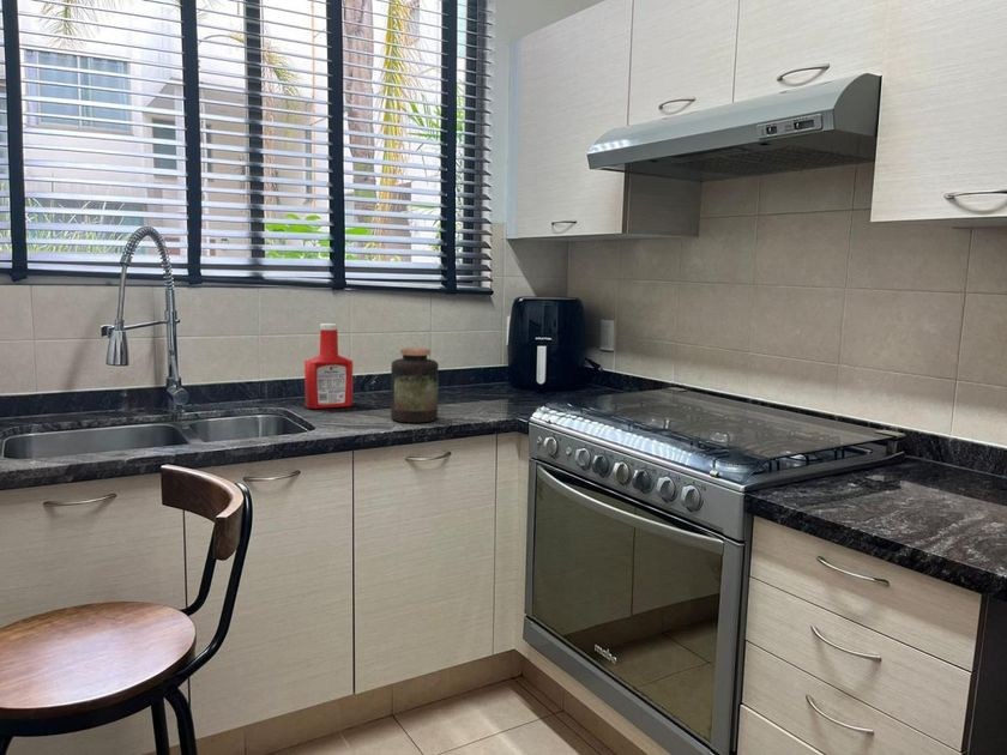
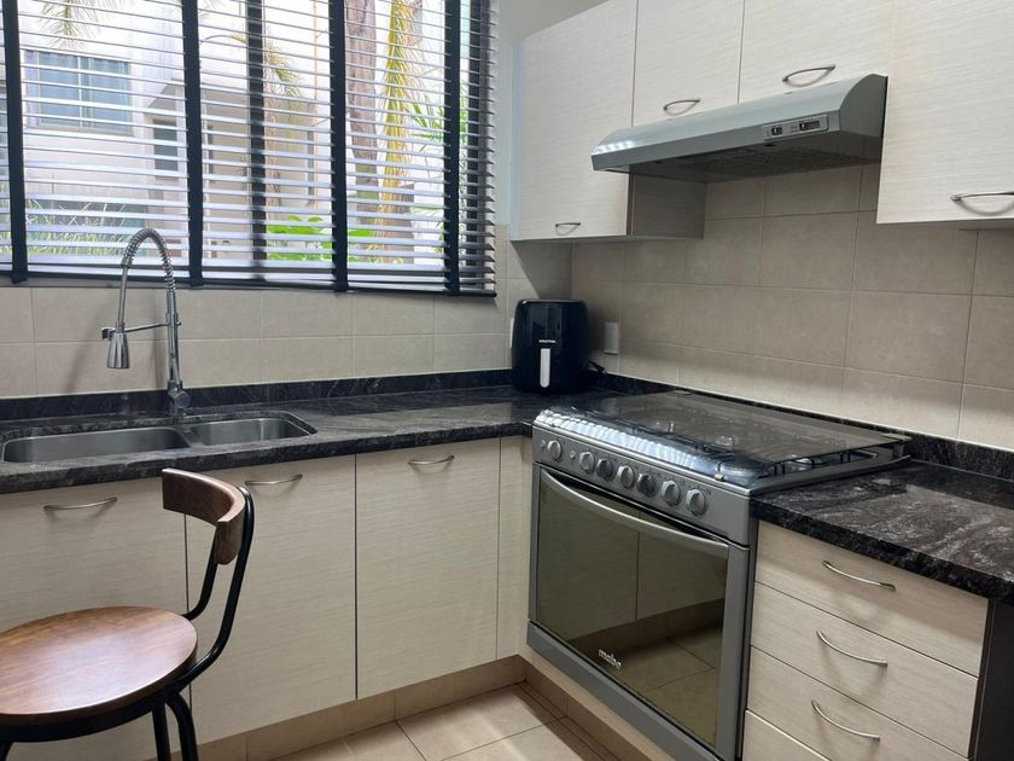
- jar [390,346,440,424]
- soap bottle [303,322,354,410]
